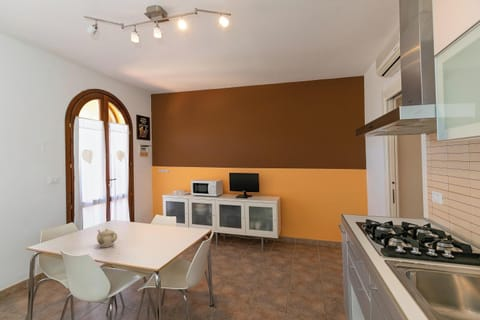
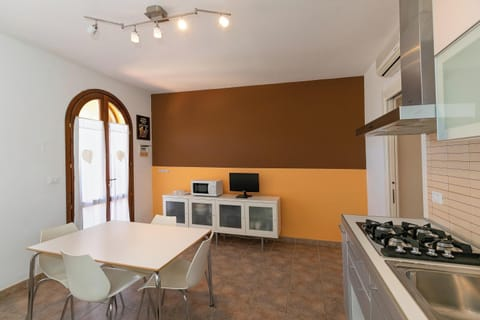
- teapot [96,228,118,248]
